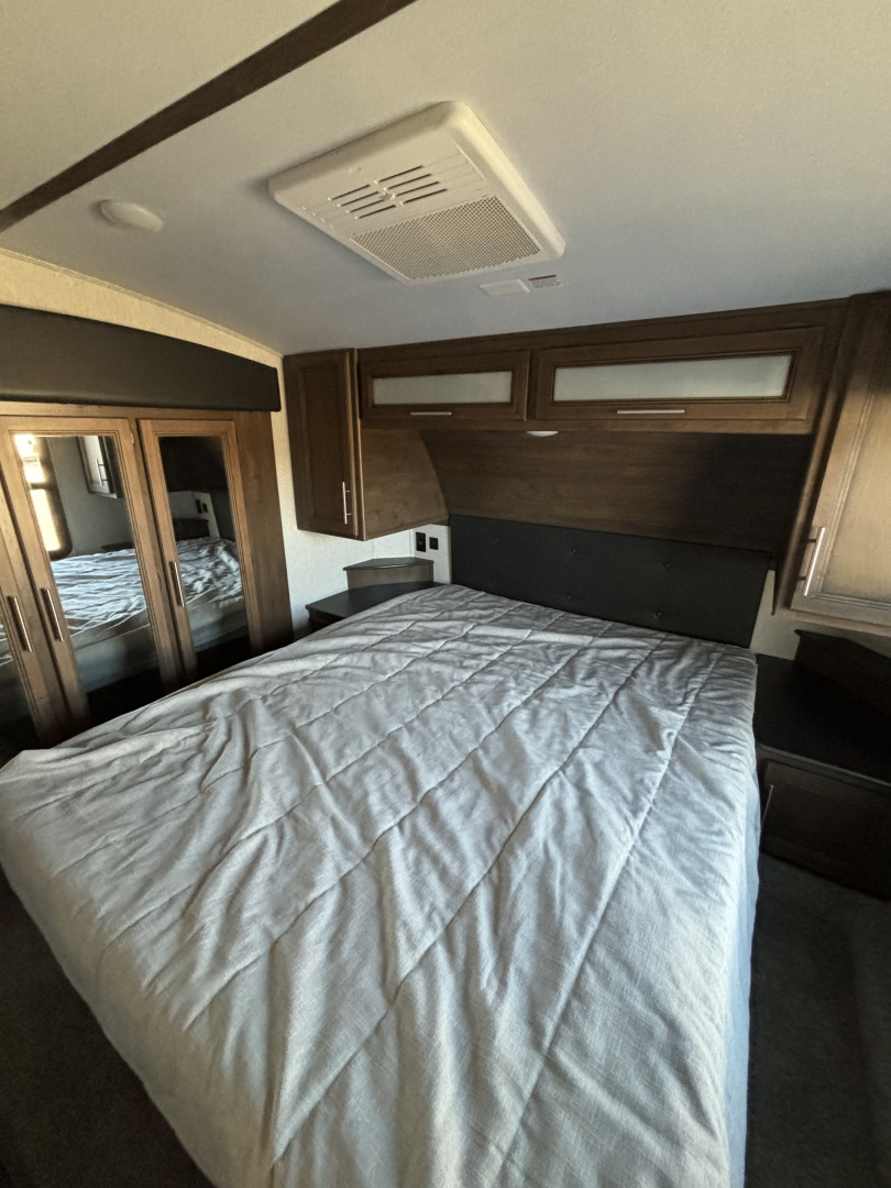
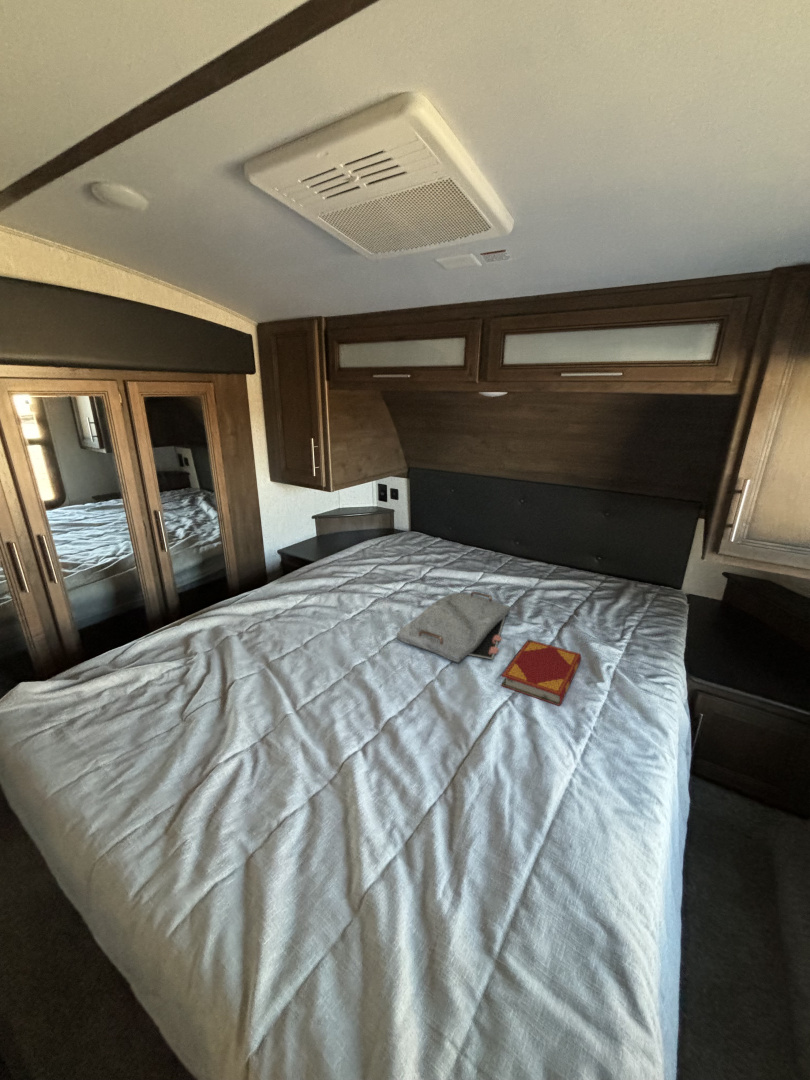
+ hardback book [500,638,582,707]
+ serving tray [396,591,512,663]
